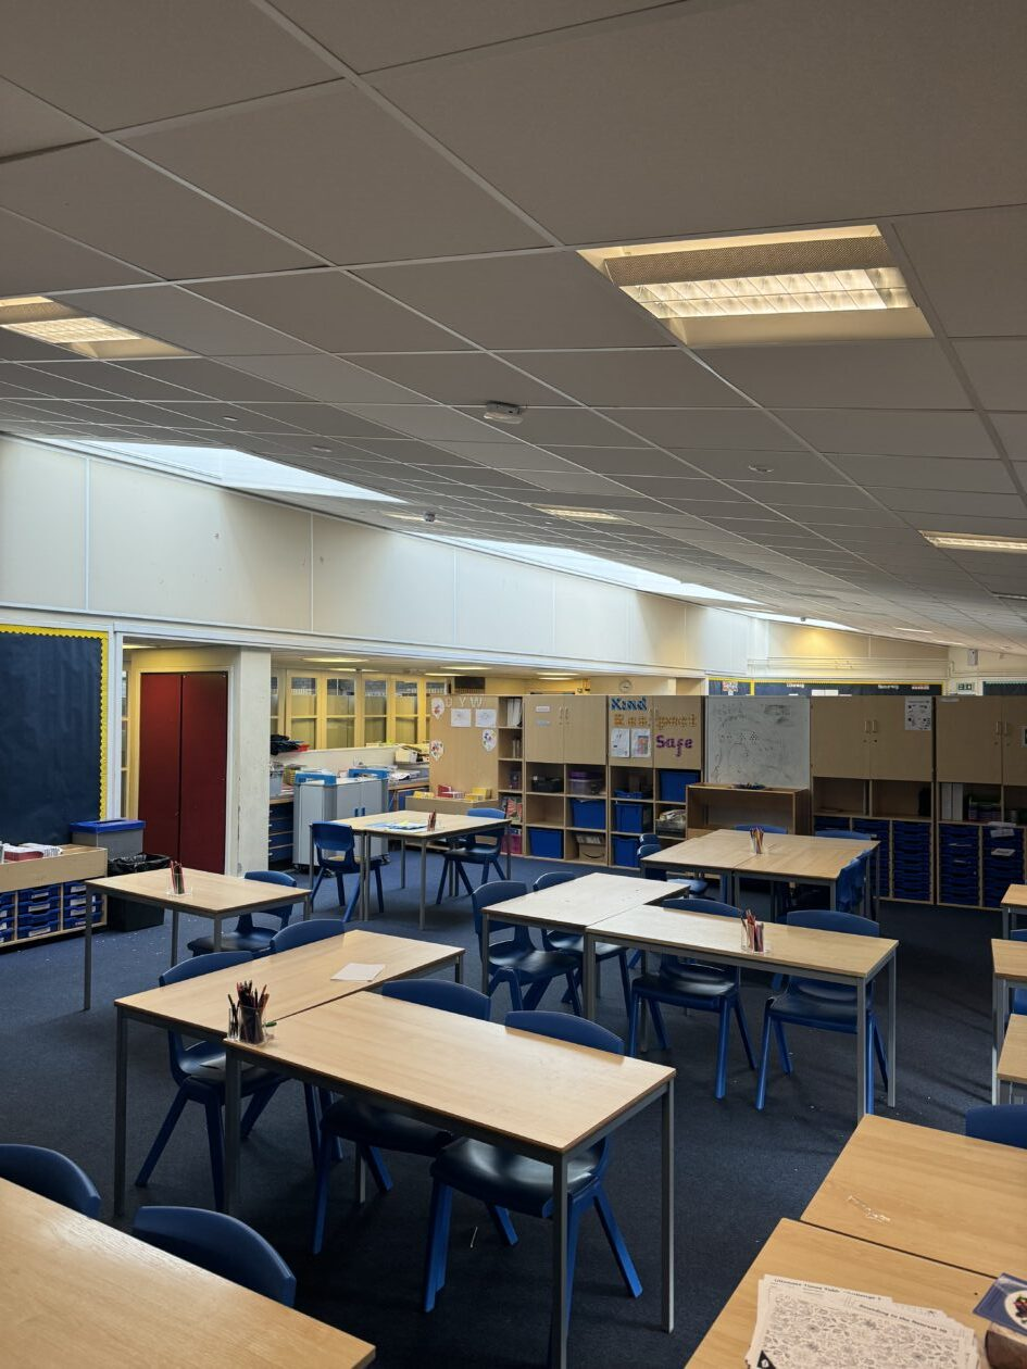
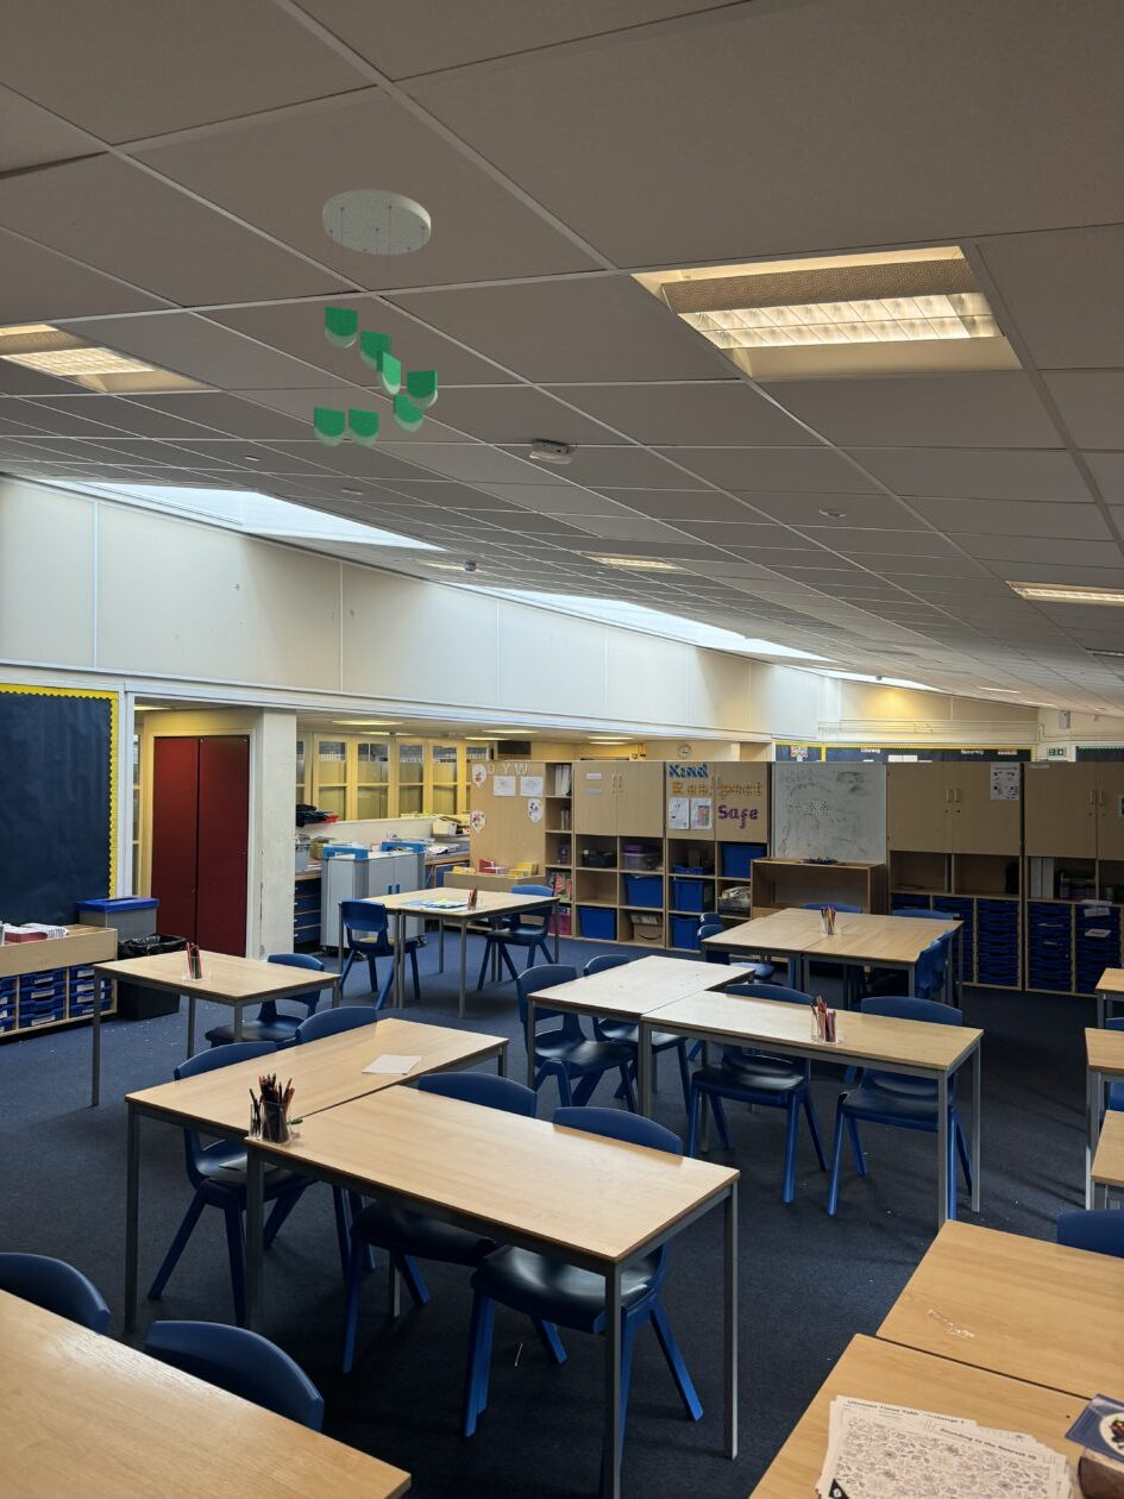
+ ceiling mobile [313,188,439,447]
